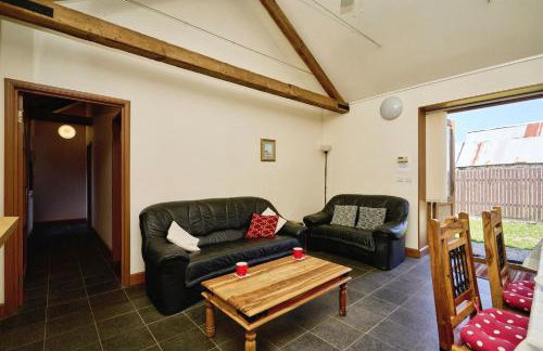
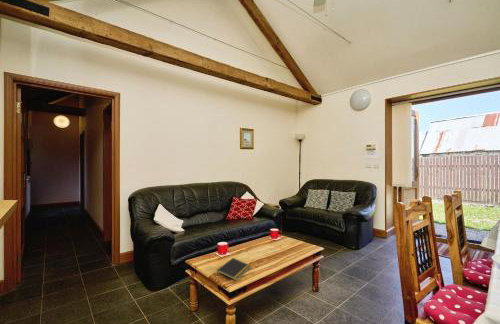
+ notepad [216,257,252,281]
